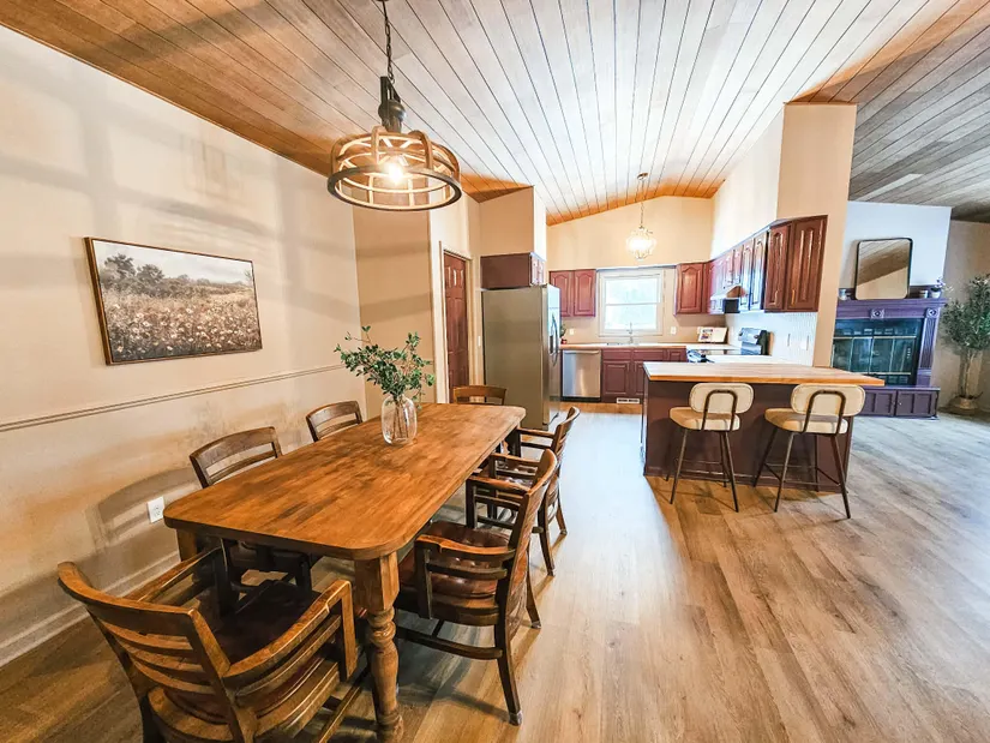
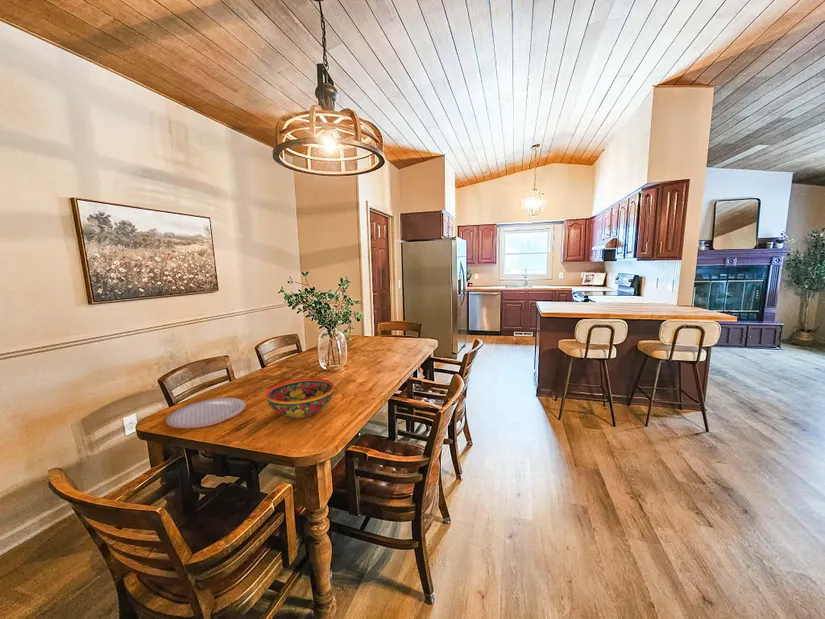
+ plate [165,397,247,429]
+ bowl [265,377,335,419]
